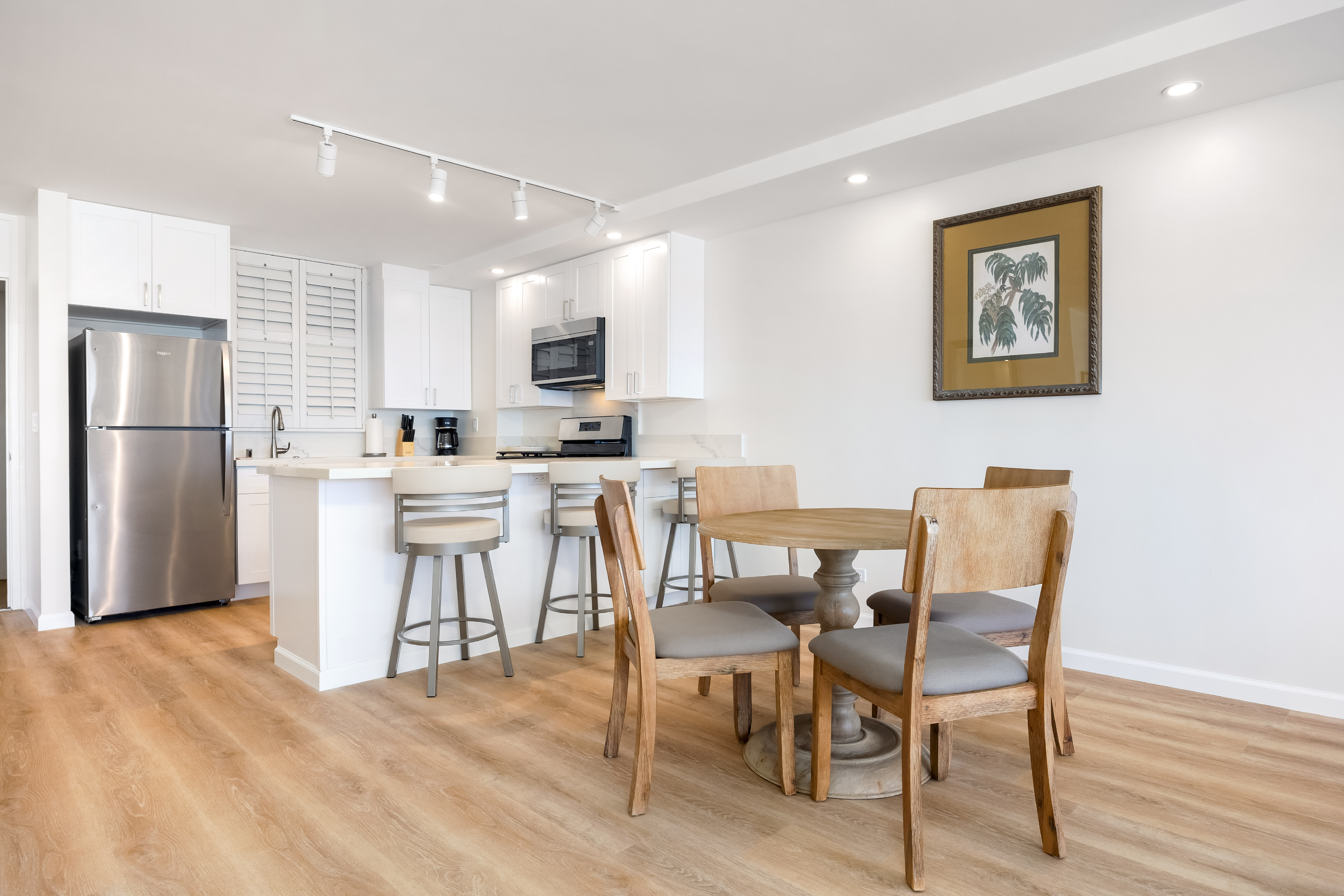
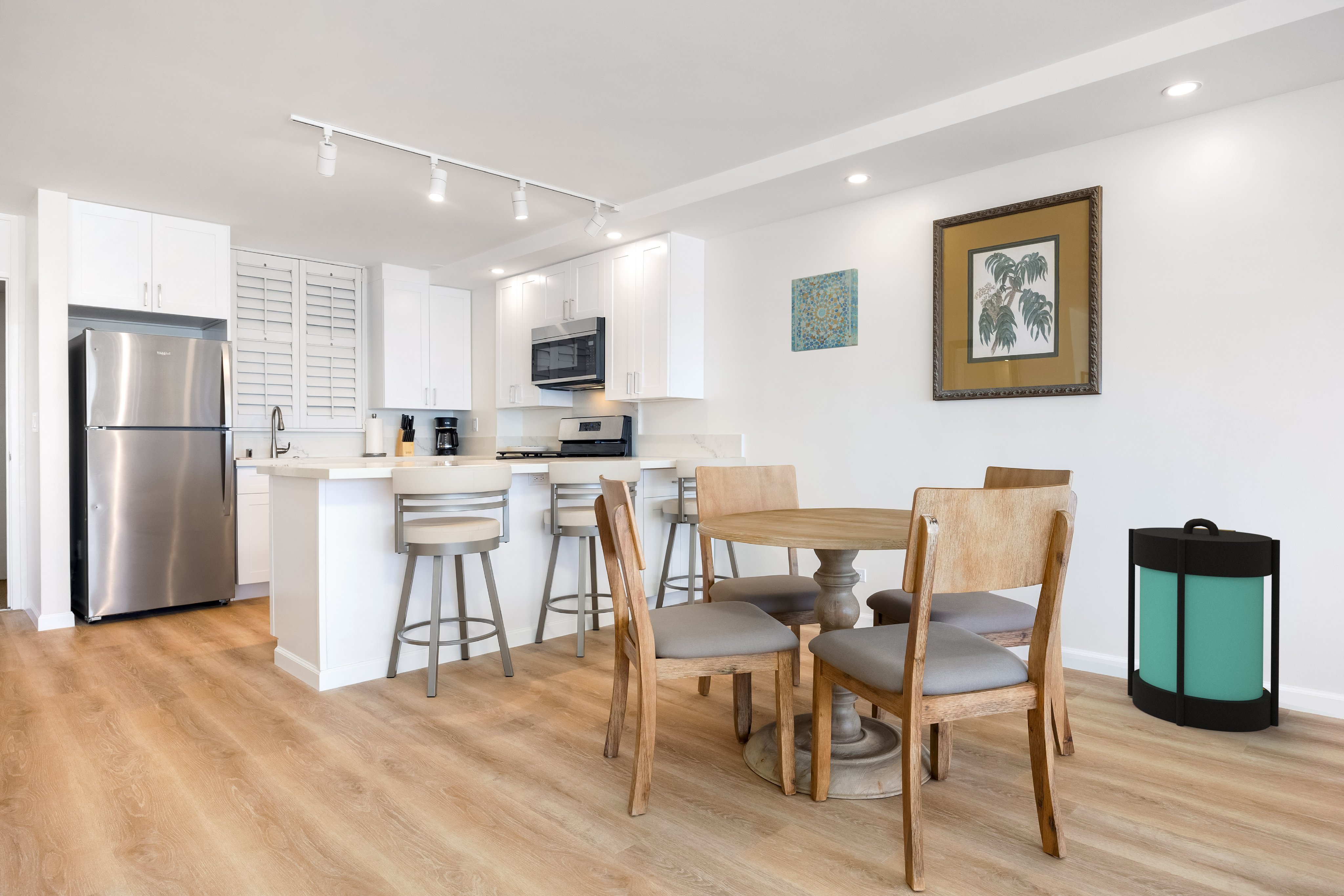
+ wall art [791,268,858,352]
+ lantern [1127,518,1280,733]
